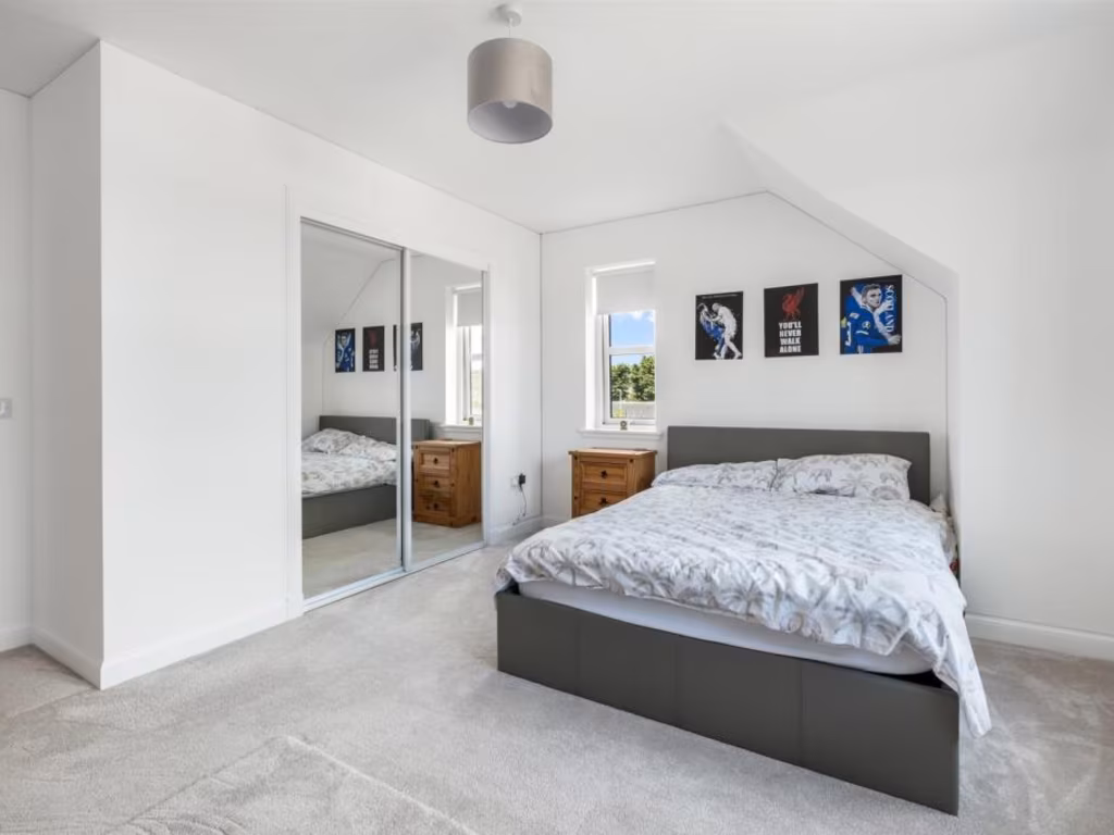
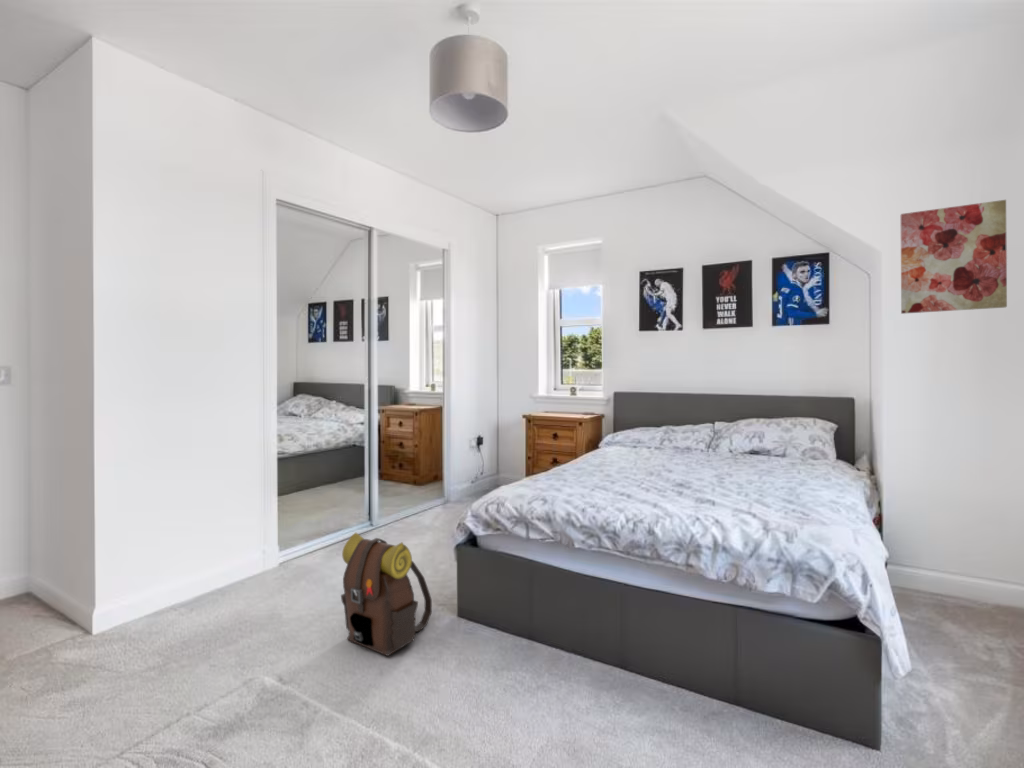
+ backpack [340,532,433,657]
+ wall art [900,199,1008,315]
